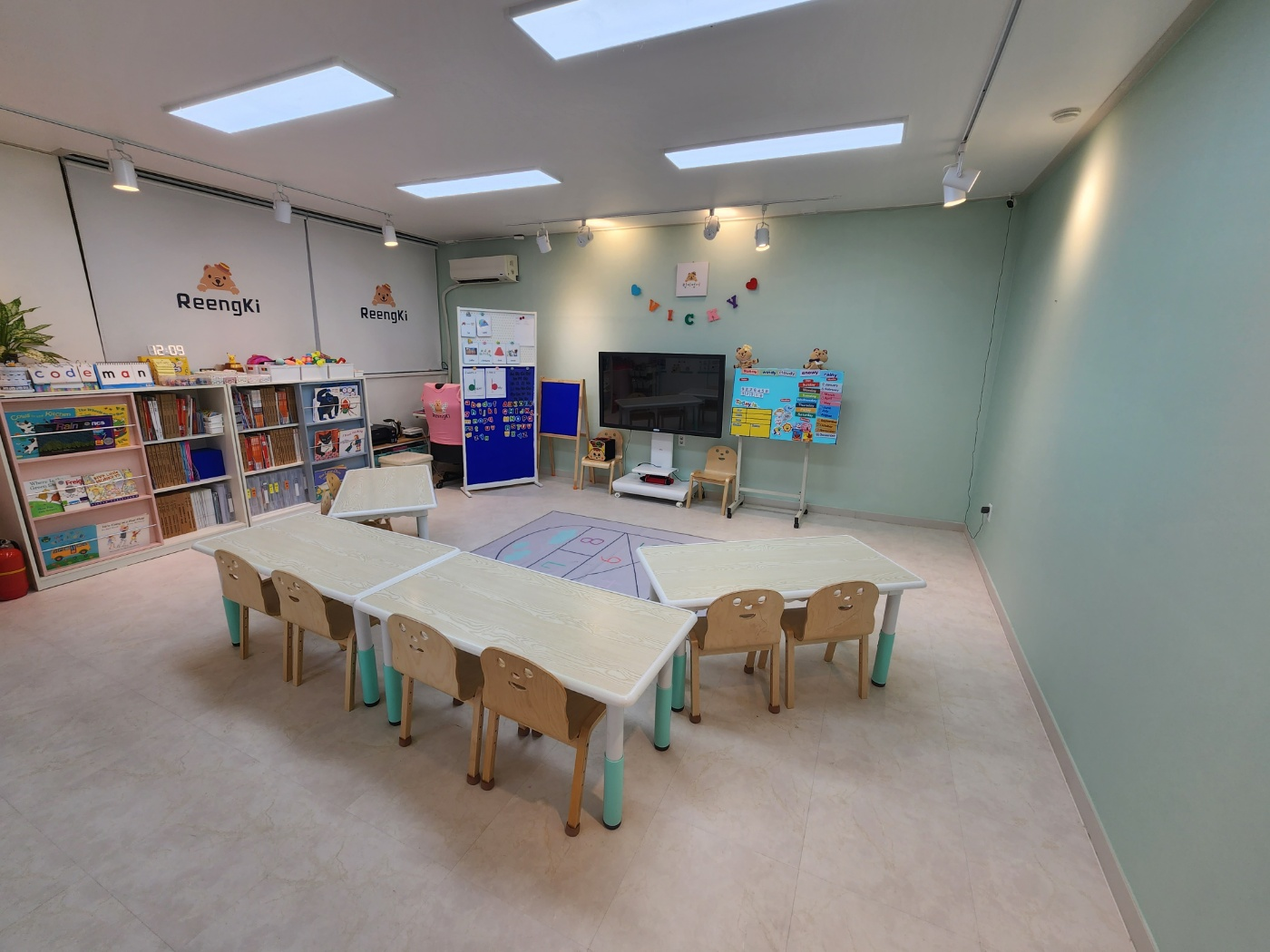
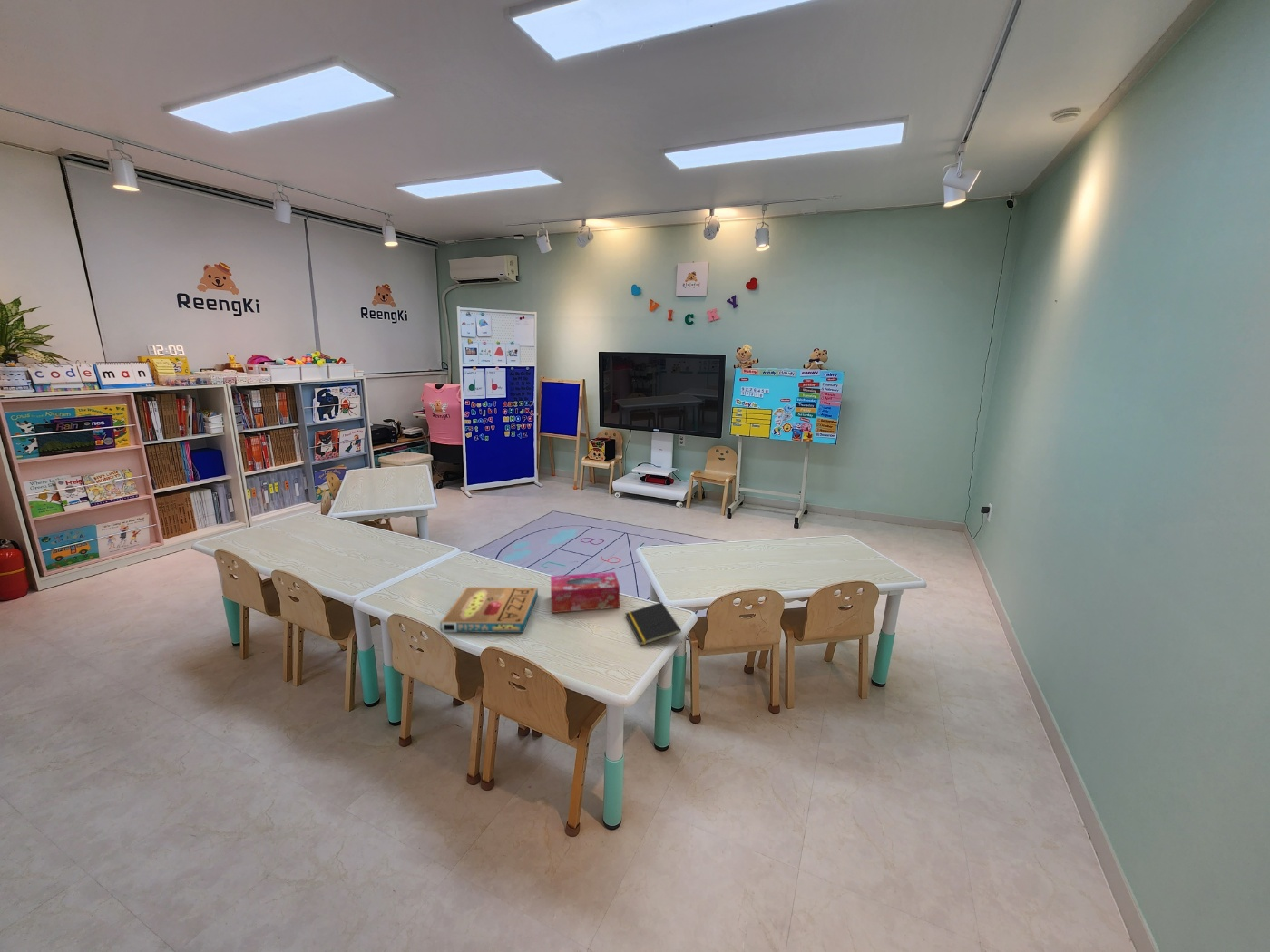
+ tissue box [550,571,620,614]
+ notepad [624,601,682,646]
+ pizza box [439,586,539,634]
